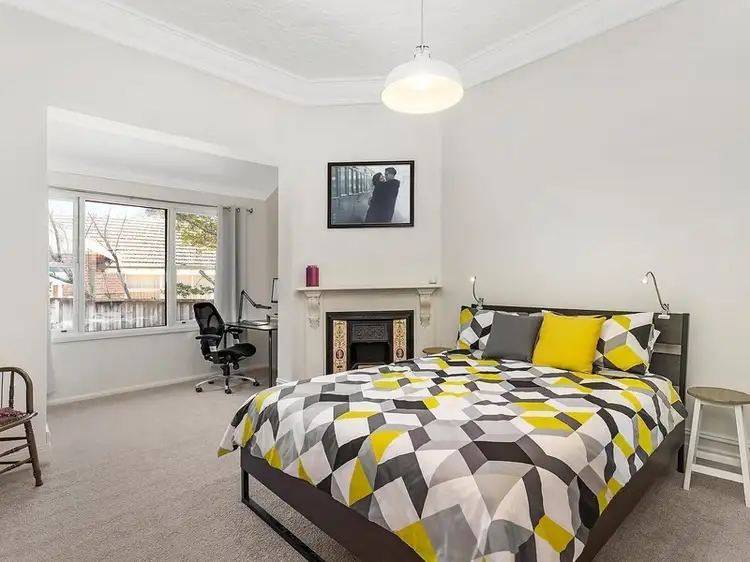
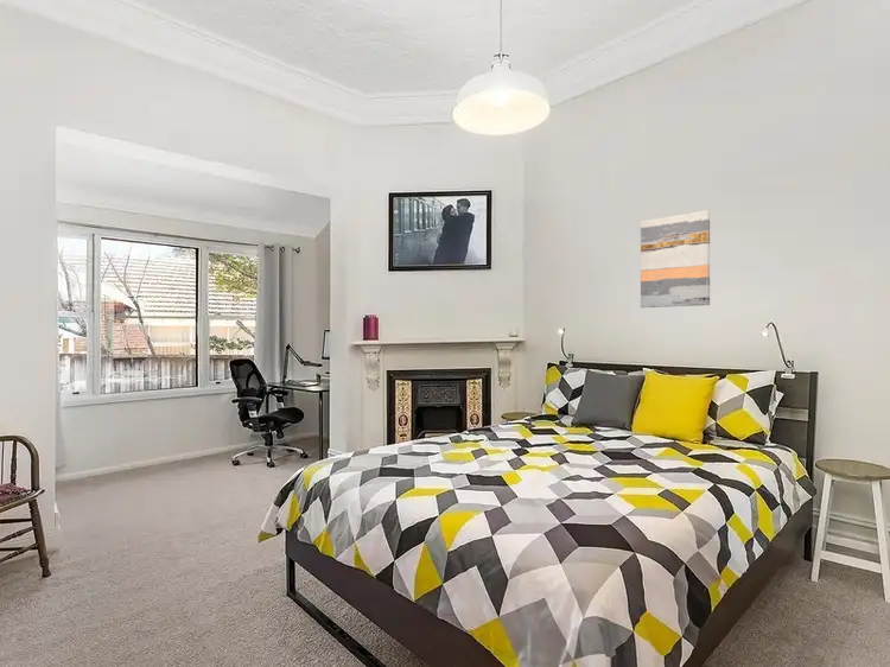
+ wall art [640,209,711,309]
